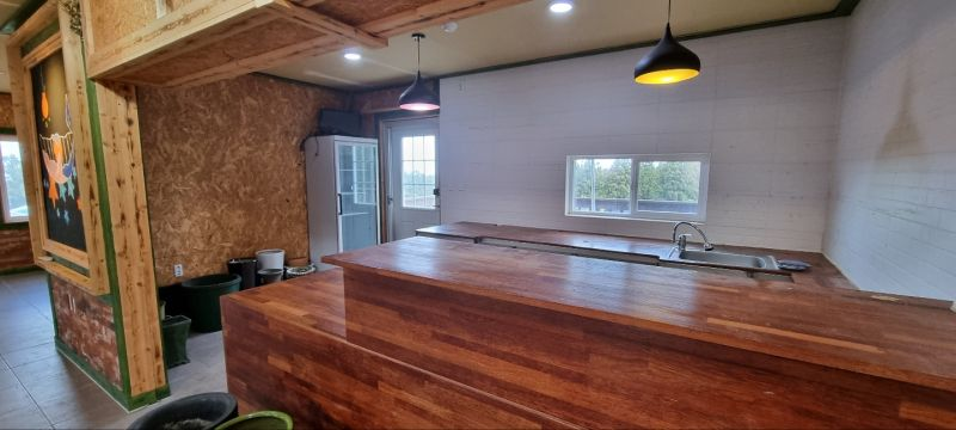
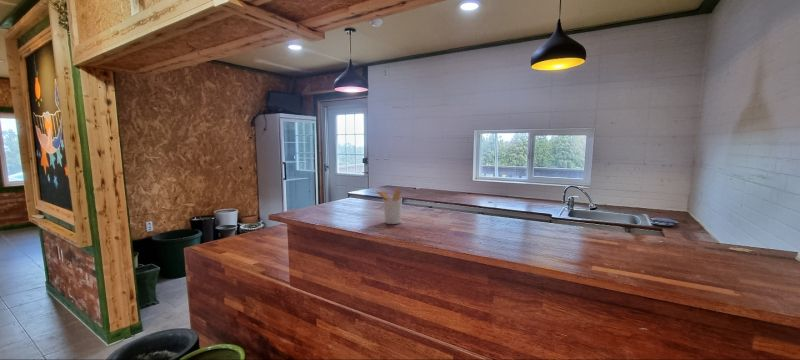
+ utensil holder [375,188,403,225]
